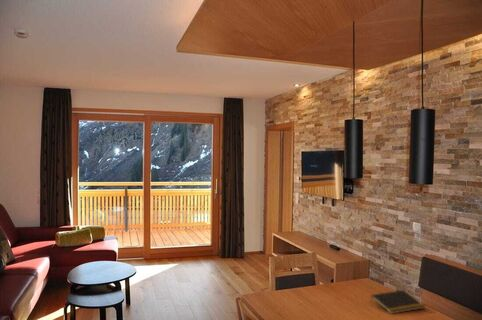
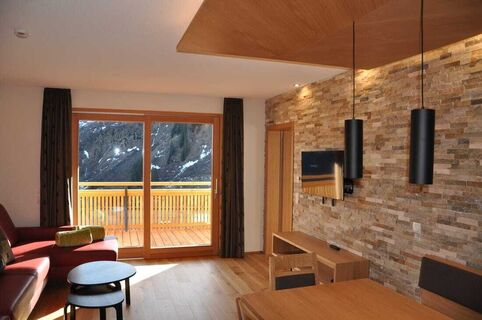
- notepad [369,289,425,315]
